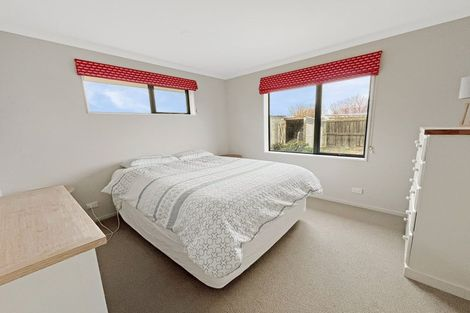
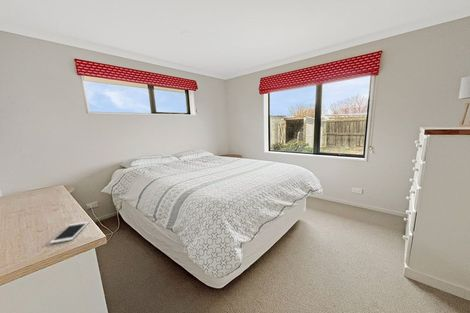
+ cell phone [49,220,90,245]
